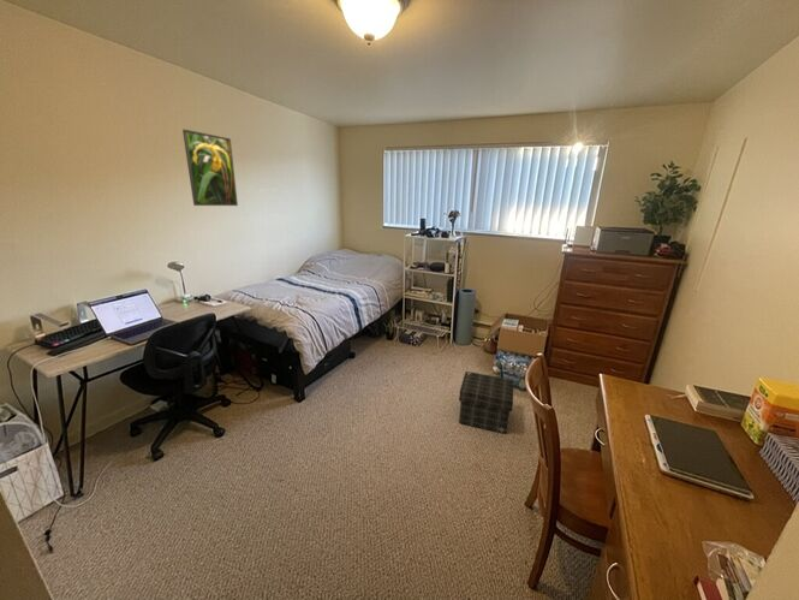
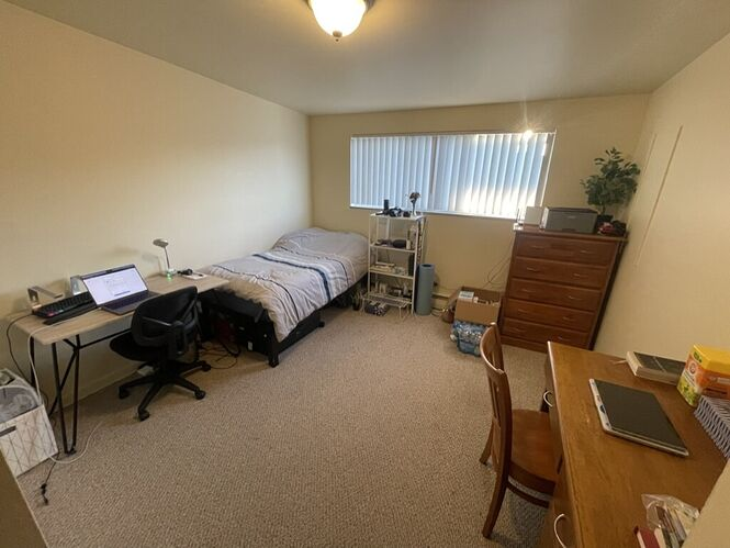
- storage box [458,370,514,434]
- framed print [181,129,239,207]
